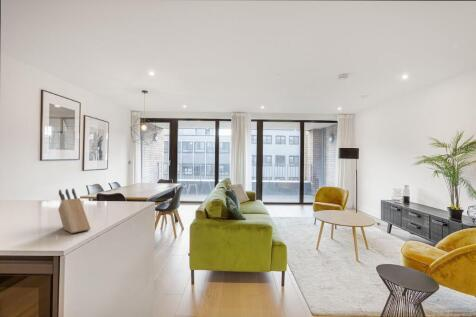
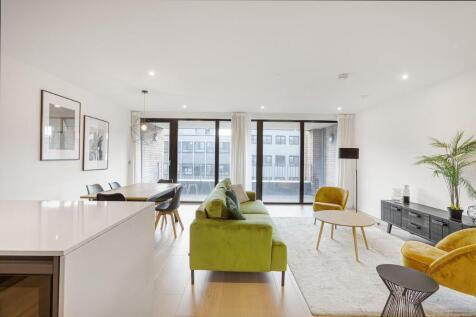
- knife block [57,187,92,234]
